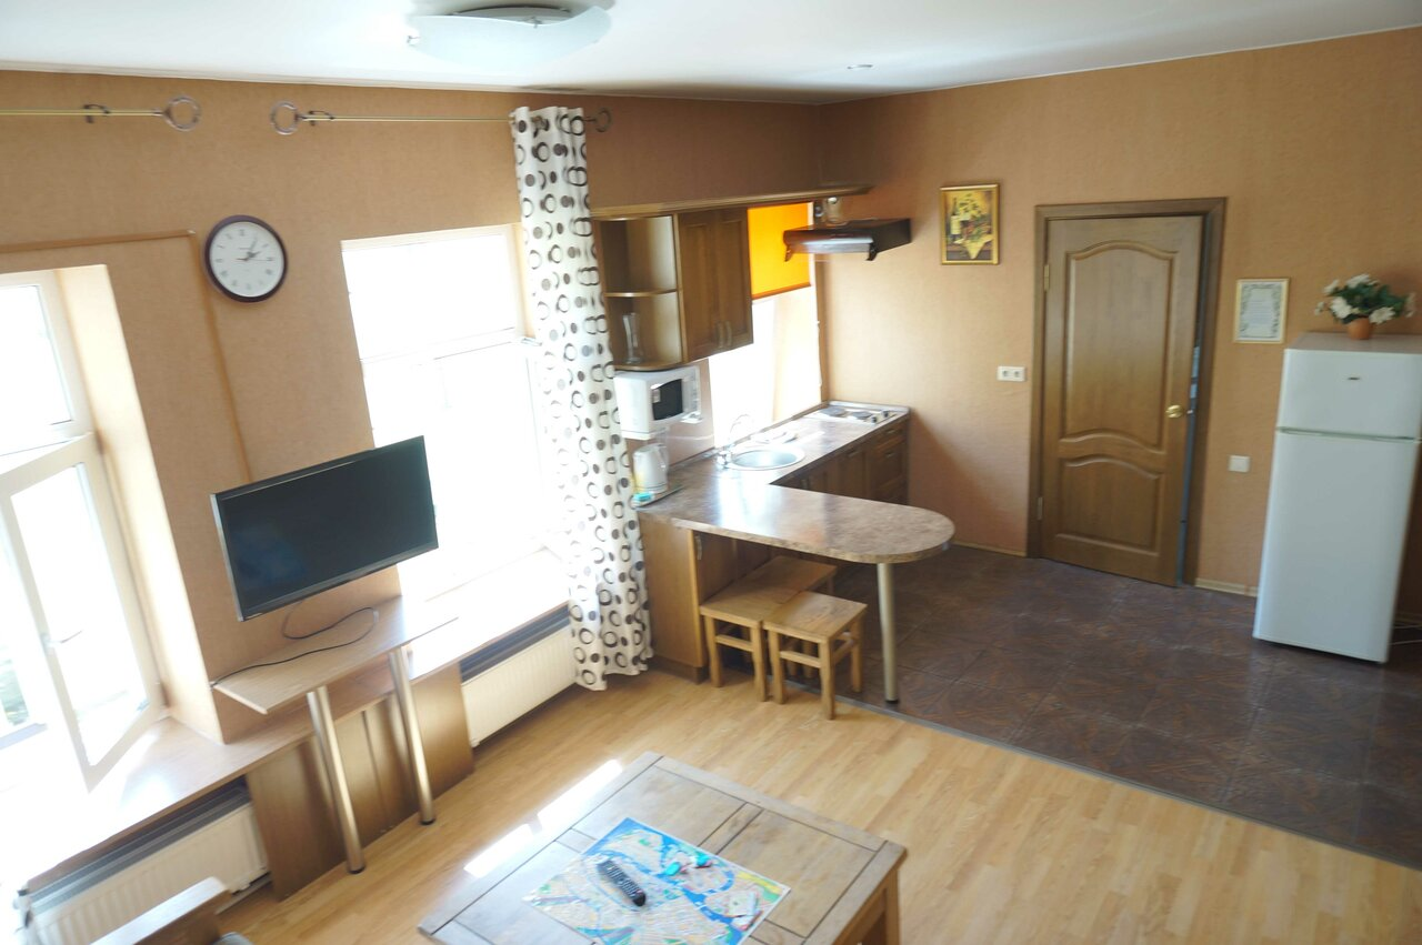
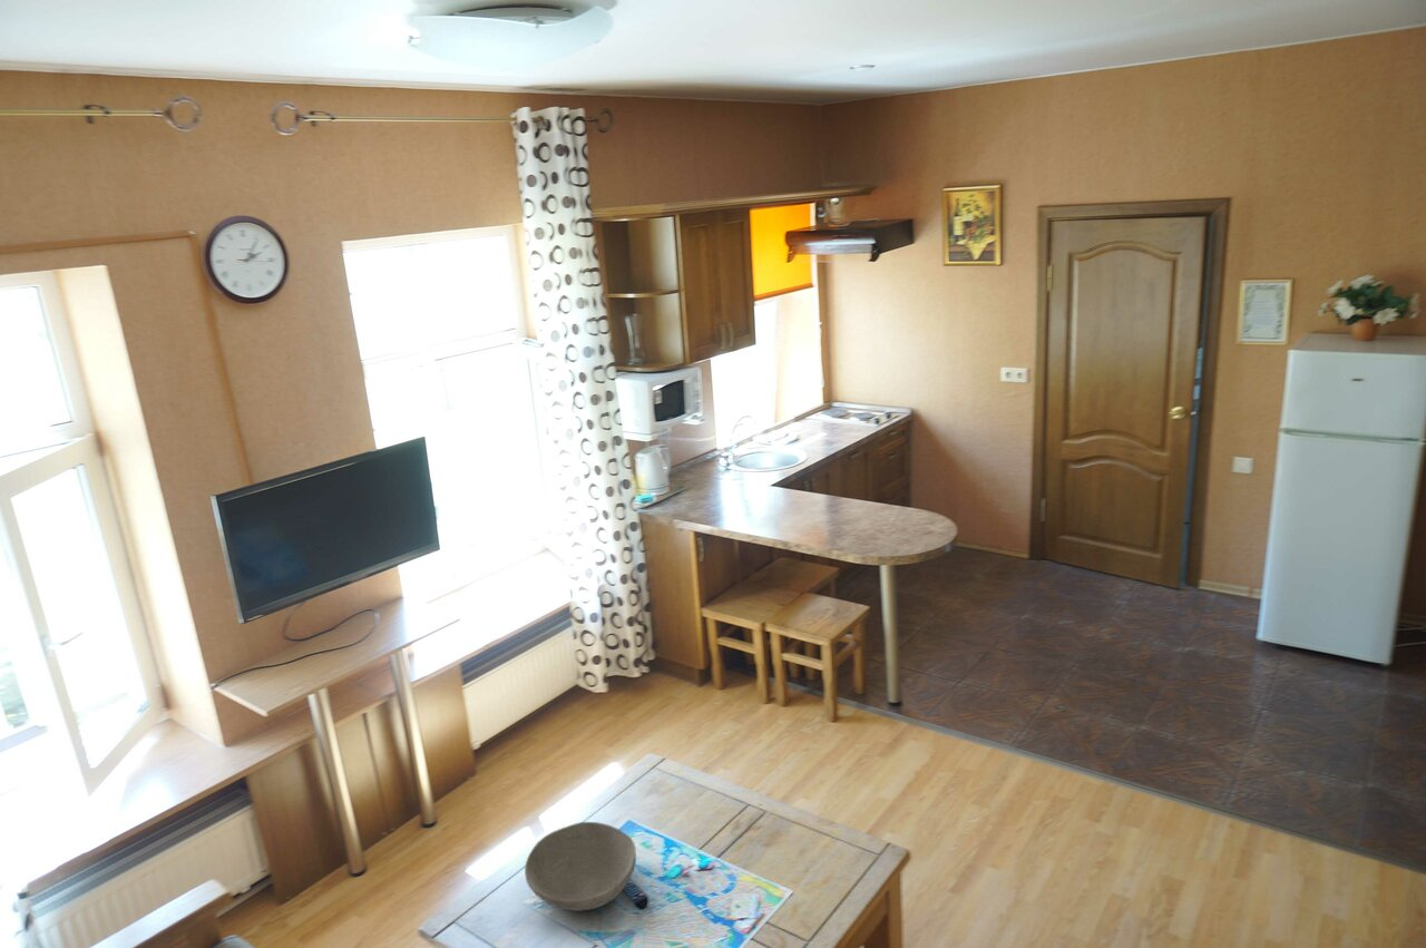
+ bowl [524,821,637,912]
